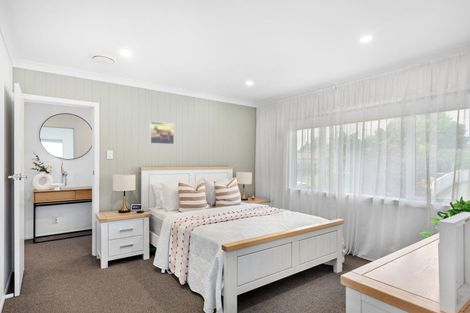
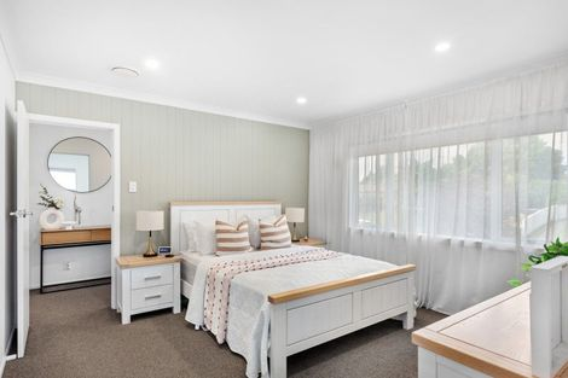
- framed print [149,121,175,145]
